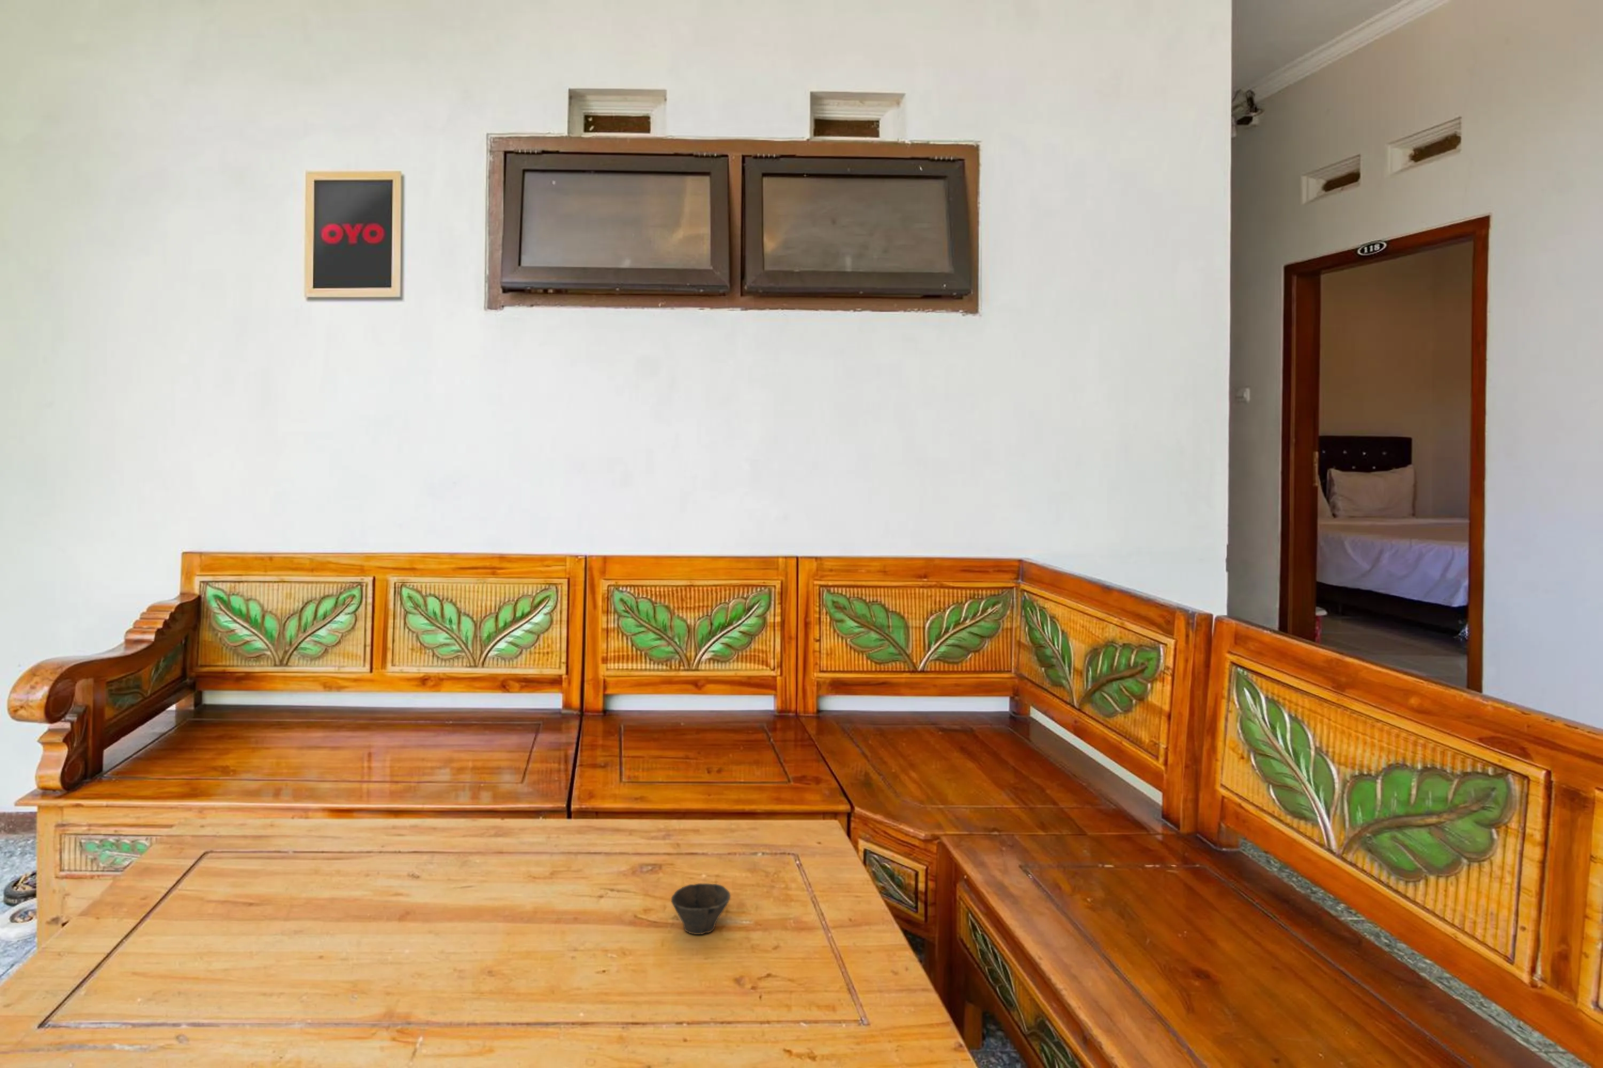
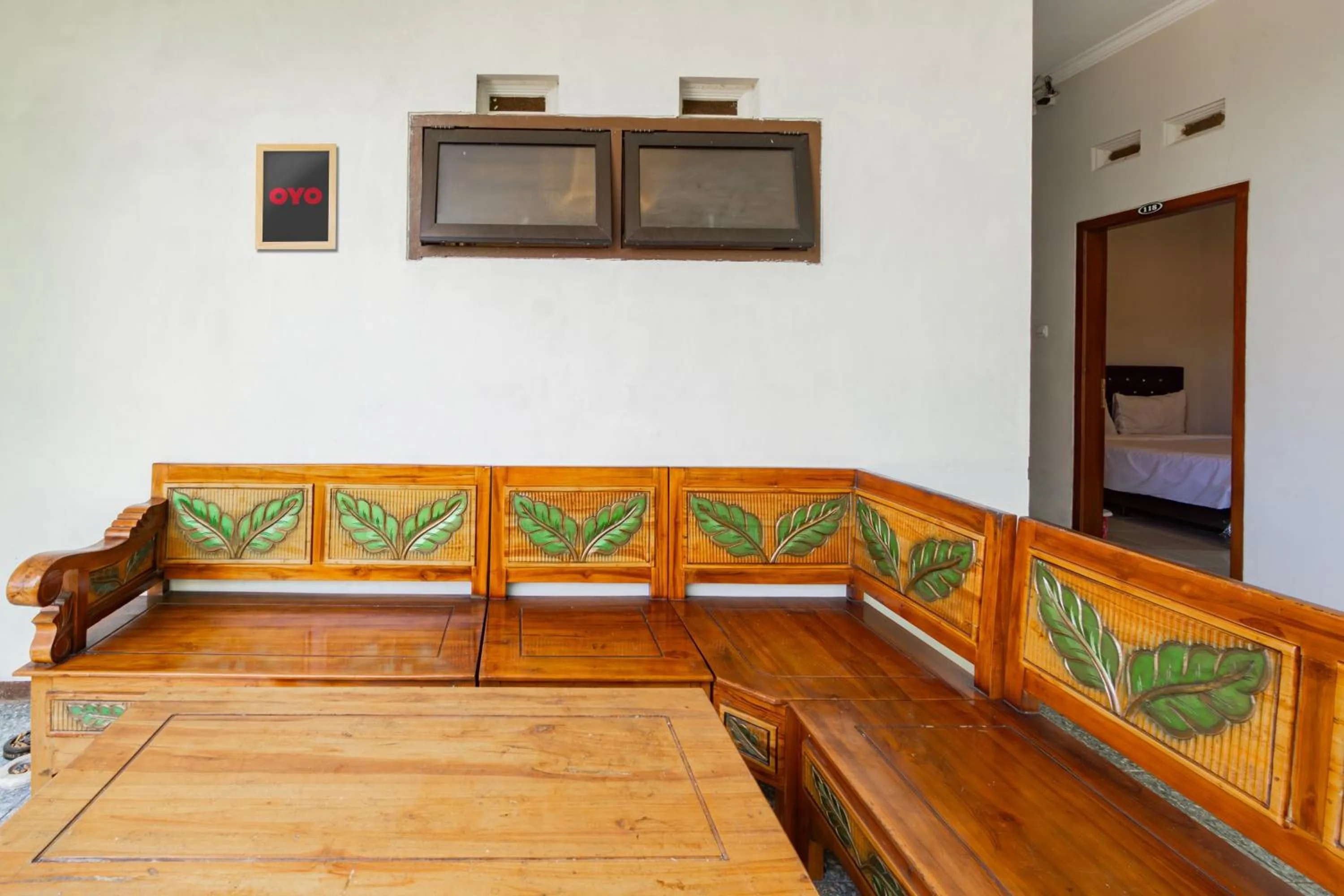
- cup [670,883,731,935]
